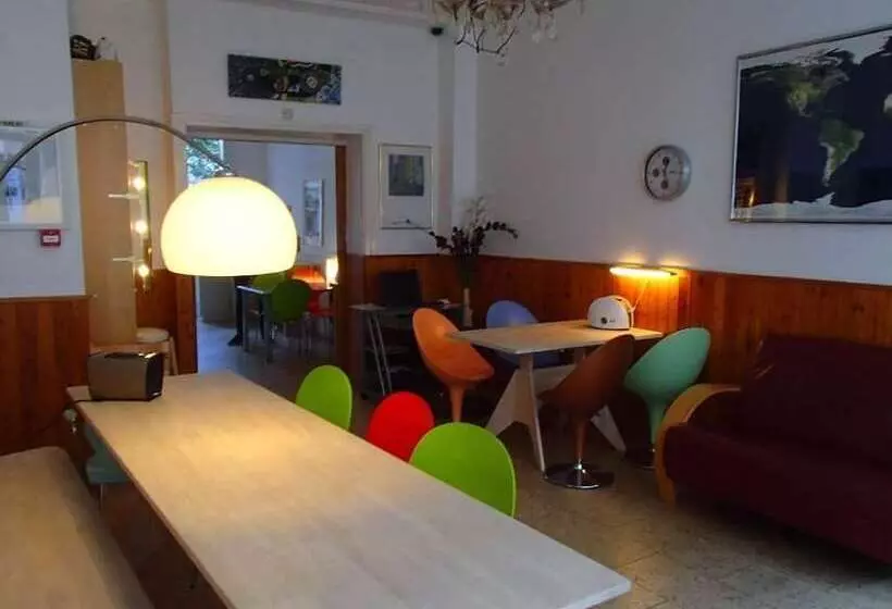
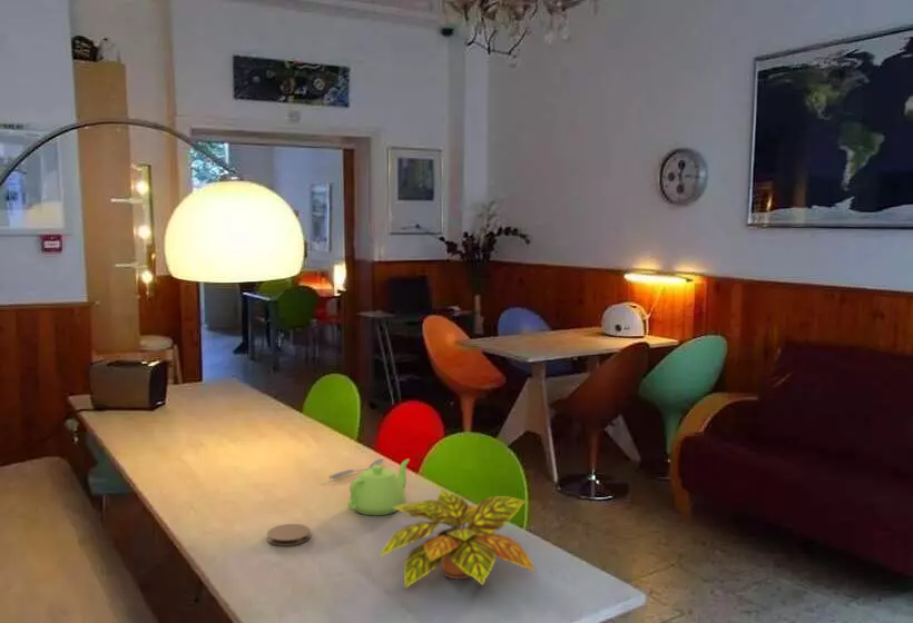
+ teapot [346,458,411,516]
+ spoon [327,457,385,479]
+ coaster [266,523,312,547]
+ plant [379,490,538,590]
